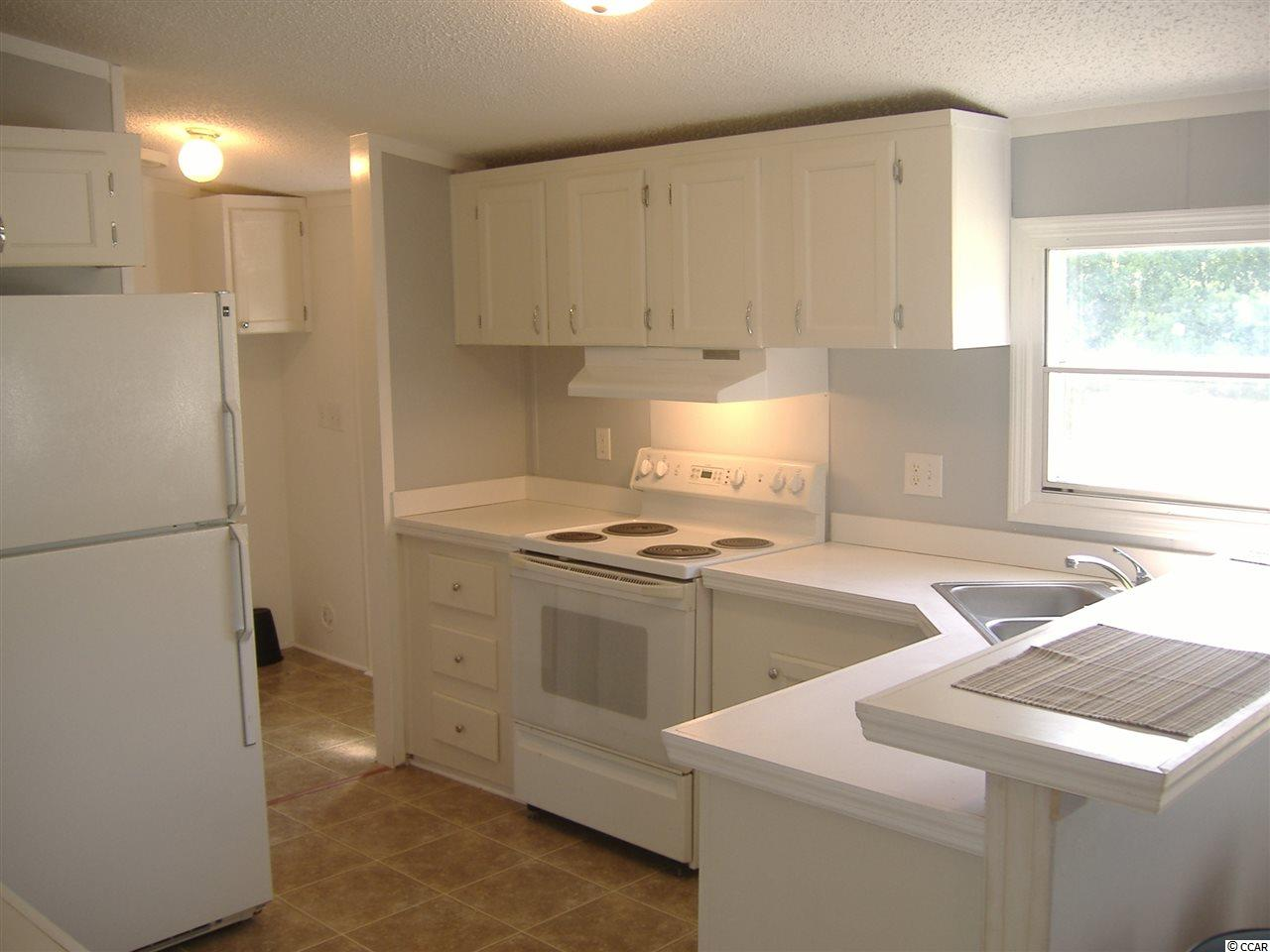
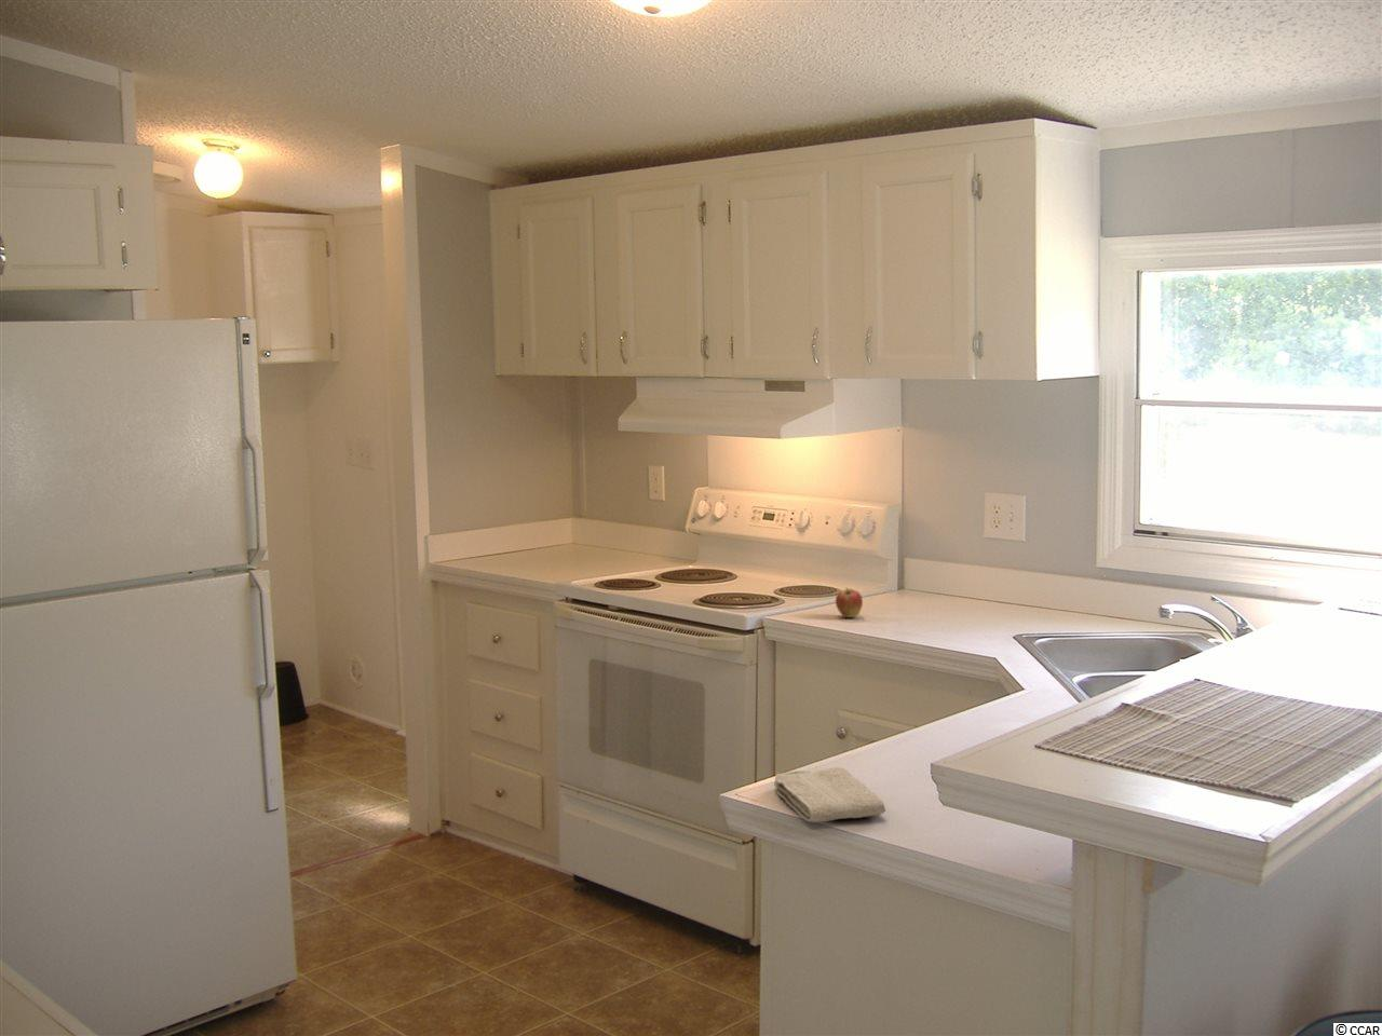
+ fruit [835,587,864,618]
+ washcloth [773,766,887,824]
